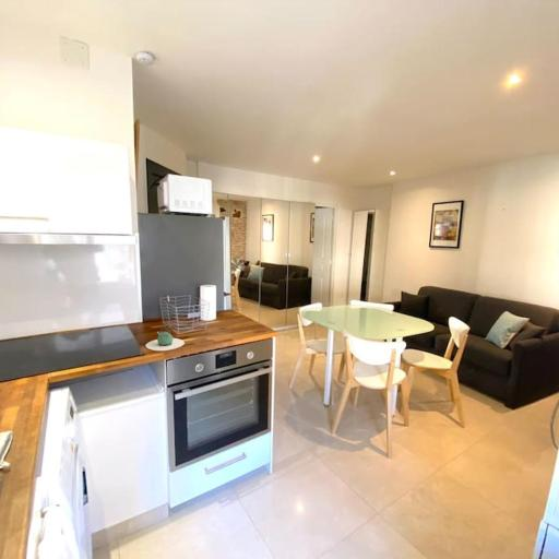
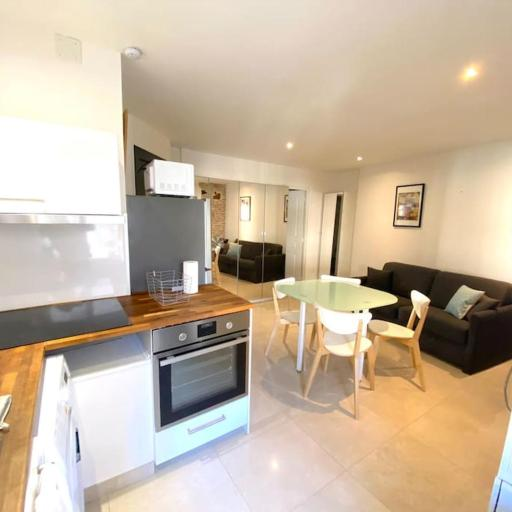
- teapot [144,326,186,352]
